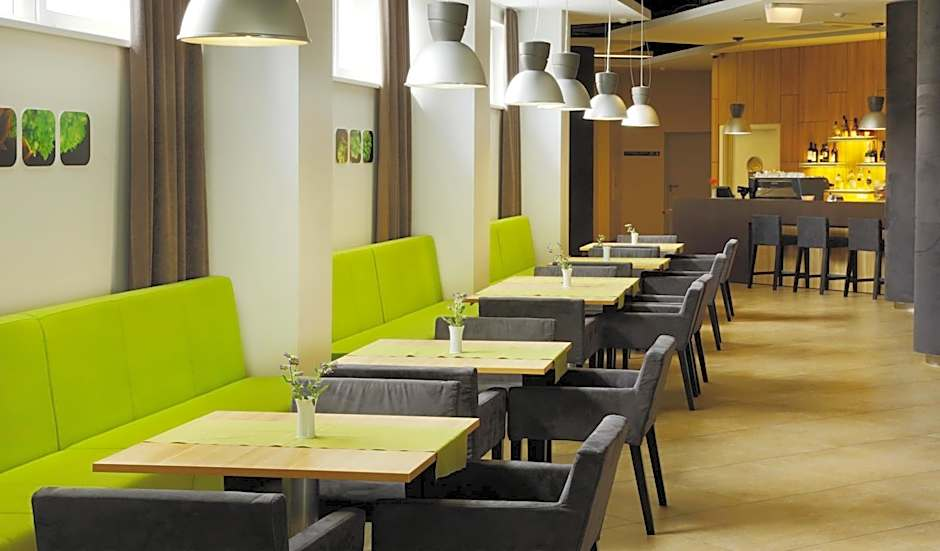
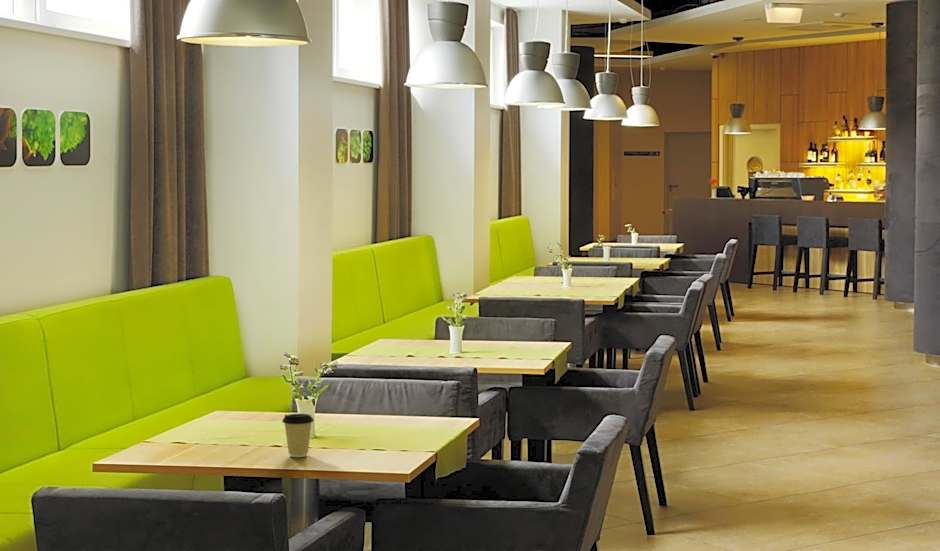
+ coffee cup [281,413,315,458]
